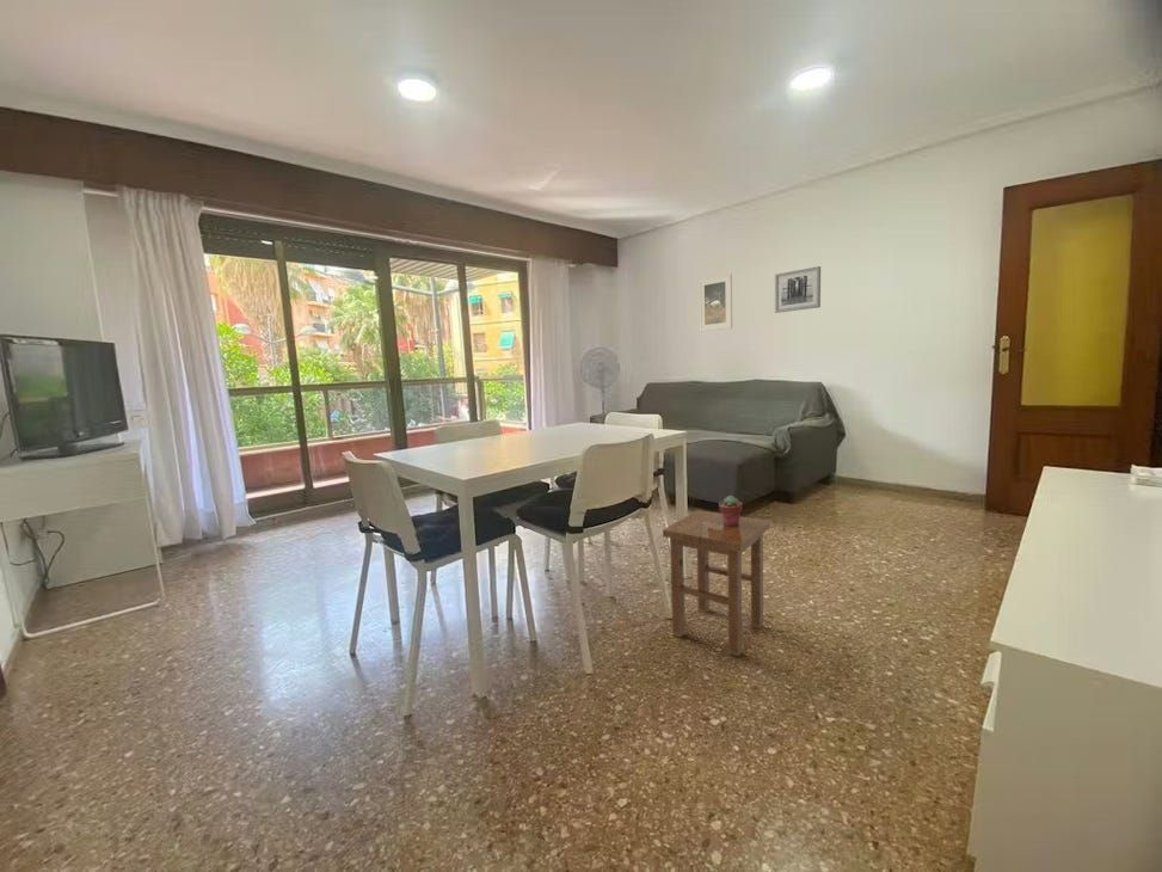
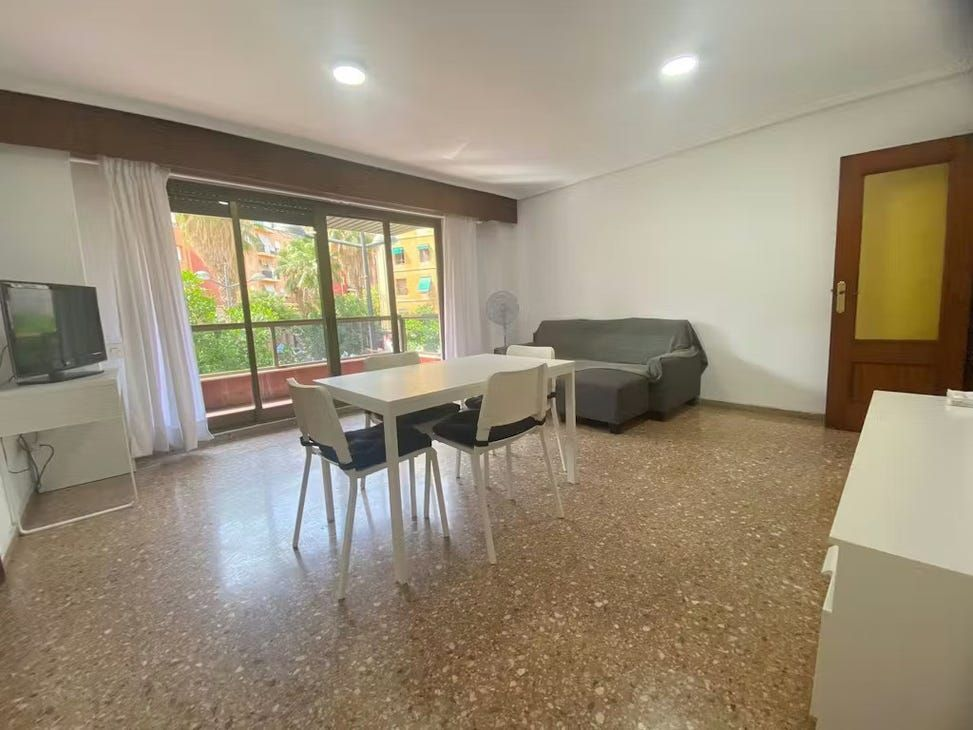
- potted succulent [718,495,743,527]
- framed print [697,272,733,333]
- wall art [774,265,822,314]
- stool [662,509,771,657]
